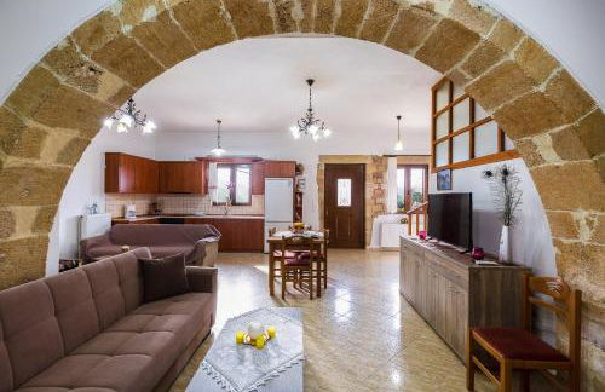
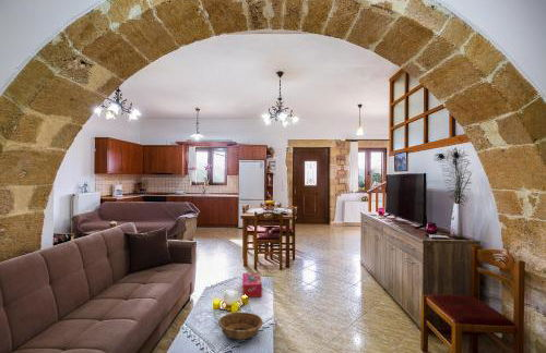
+ tissue box [241,271,263,299]
+ decorative bowl [217,312,264,341]
